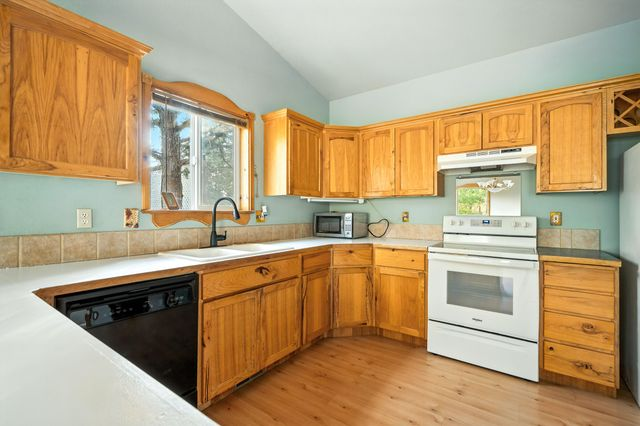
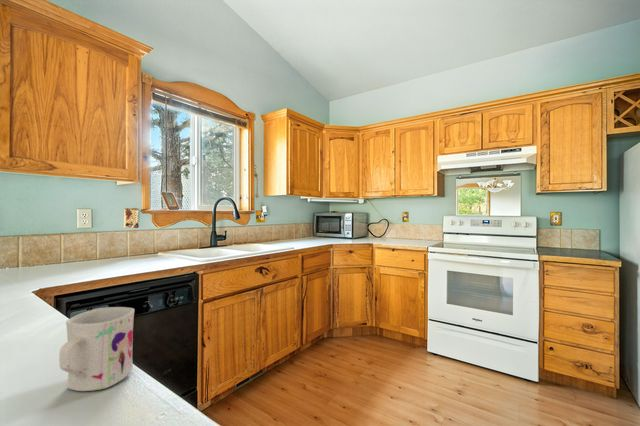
+ mug [58,306,135,392]
